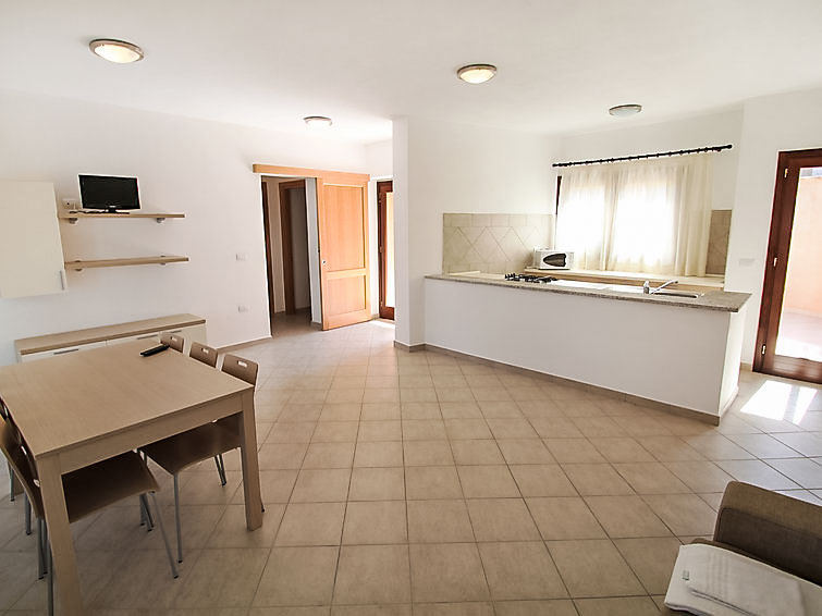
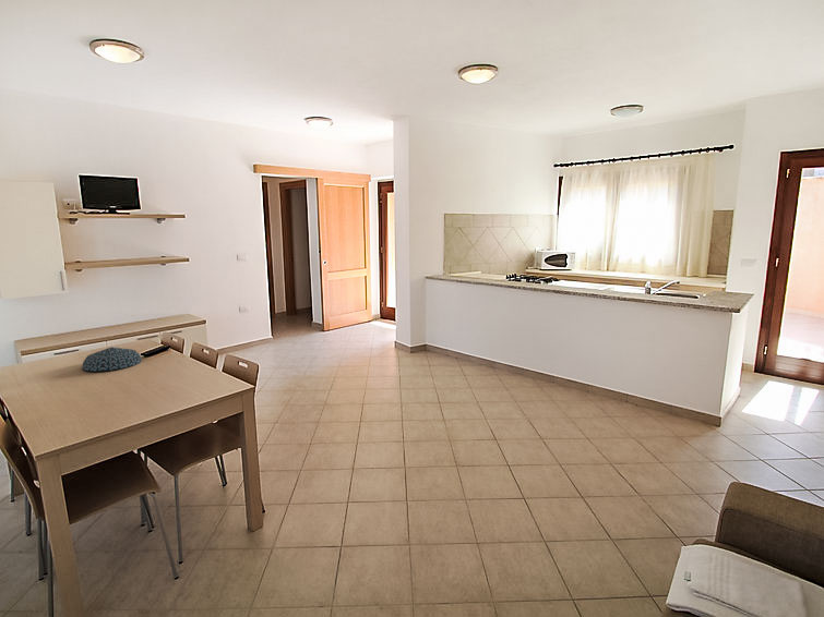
+ bowl [81,347,143,373]
